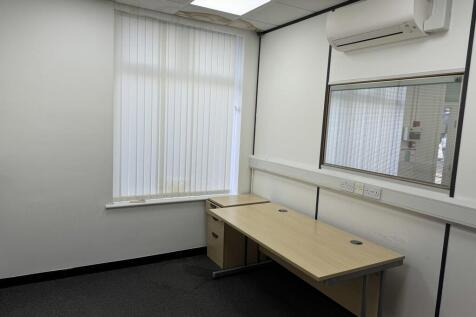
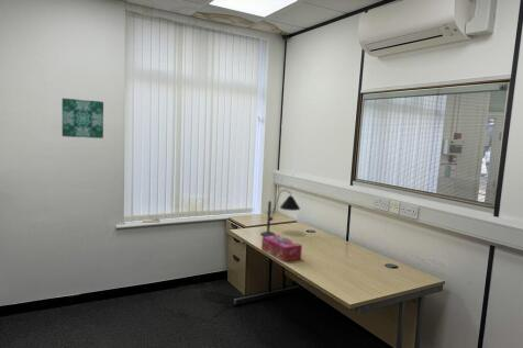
+ wall art [62,98,104,139]
+ desk lamp [259,189,301,237]
+ tissue box [260,234,303,262]
